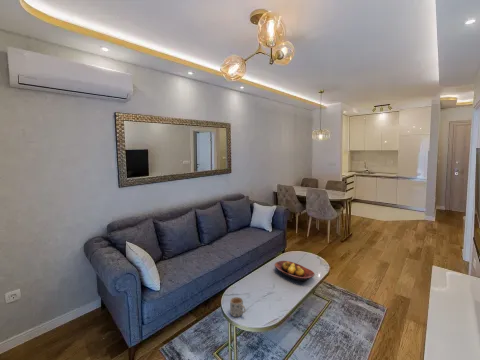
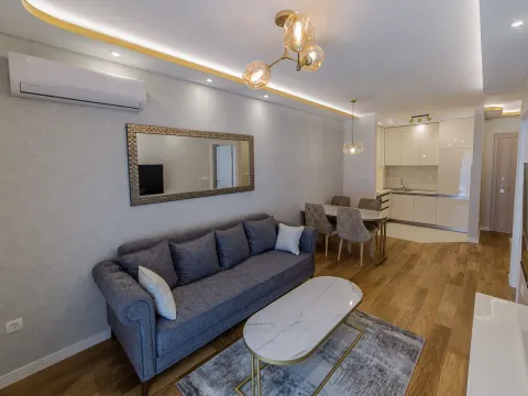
- fruit bowl [273,260,316,282]
- mug [229,296,247,318]
